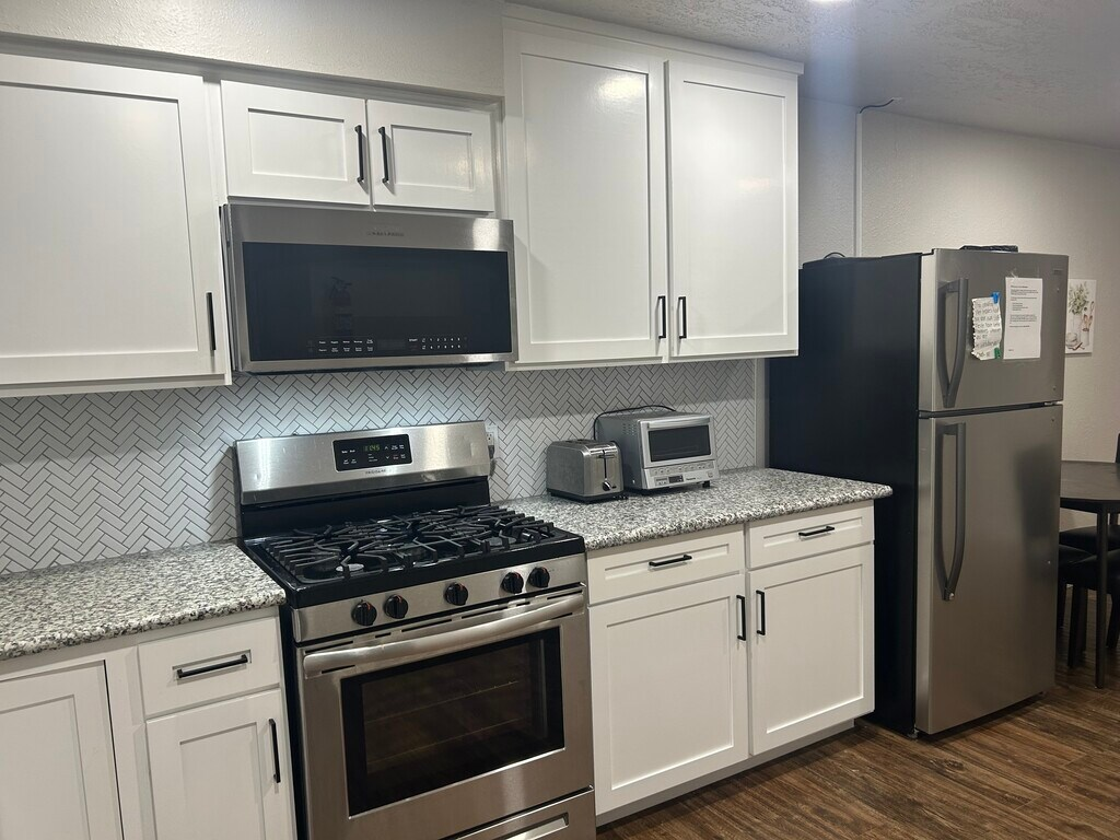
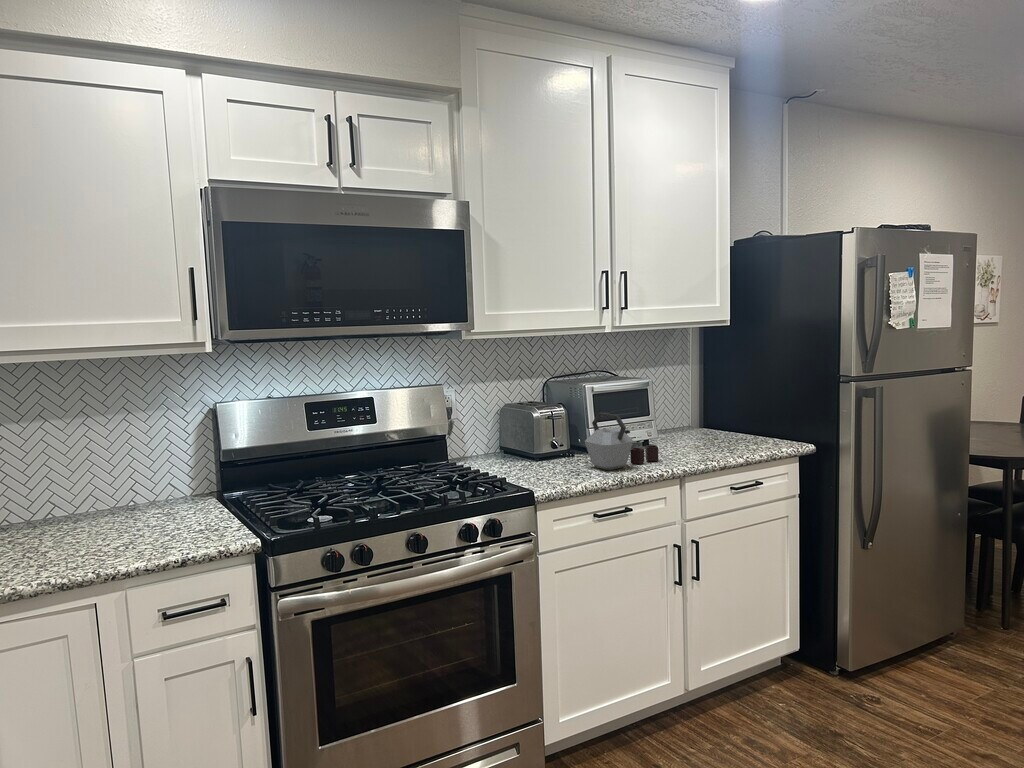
+ kettle [584,412,659,471]
